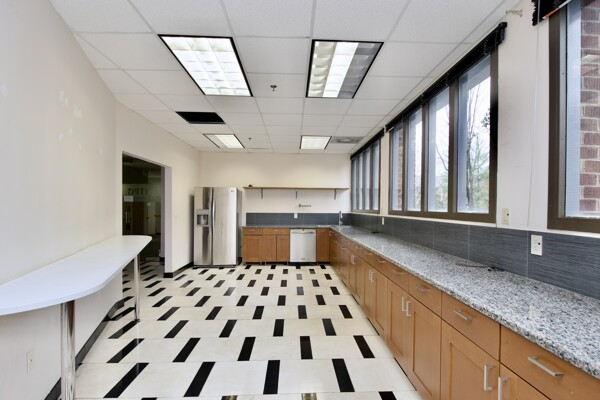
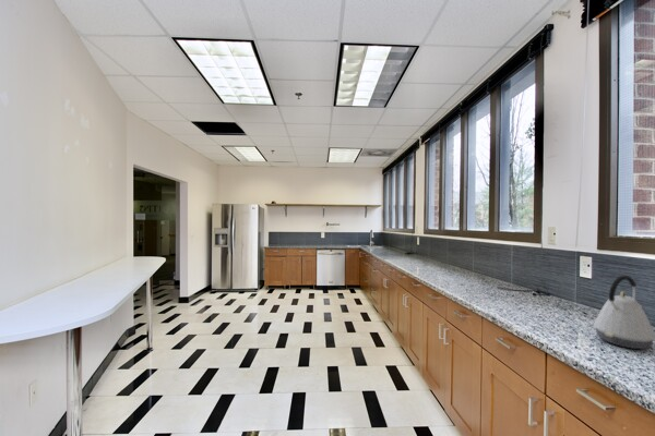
+ kettle [593,275,655,350]
